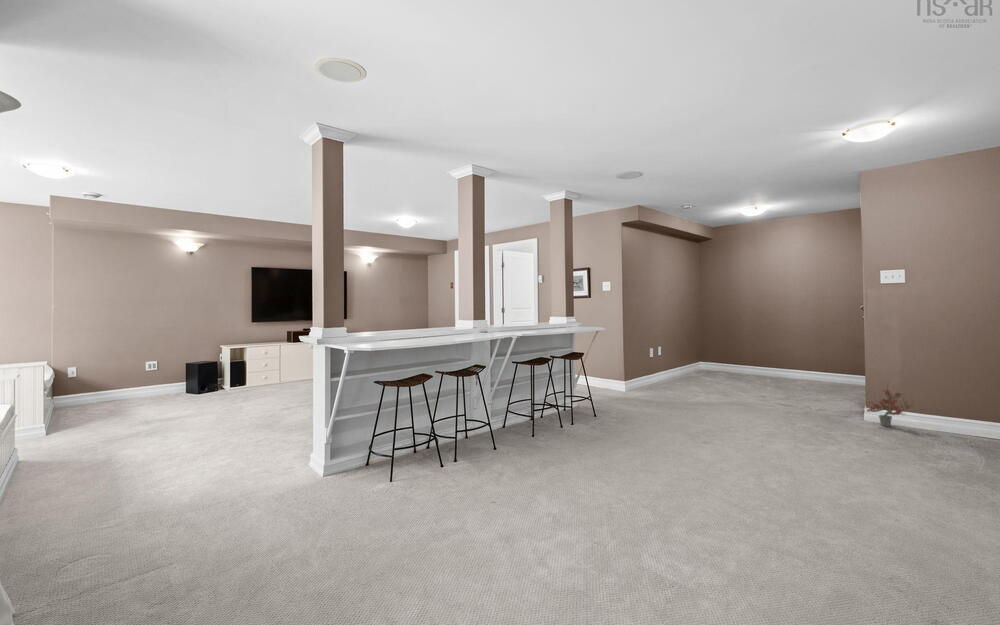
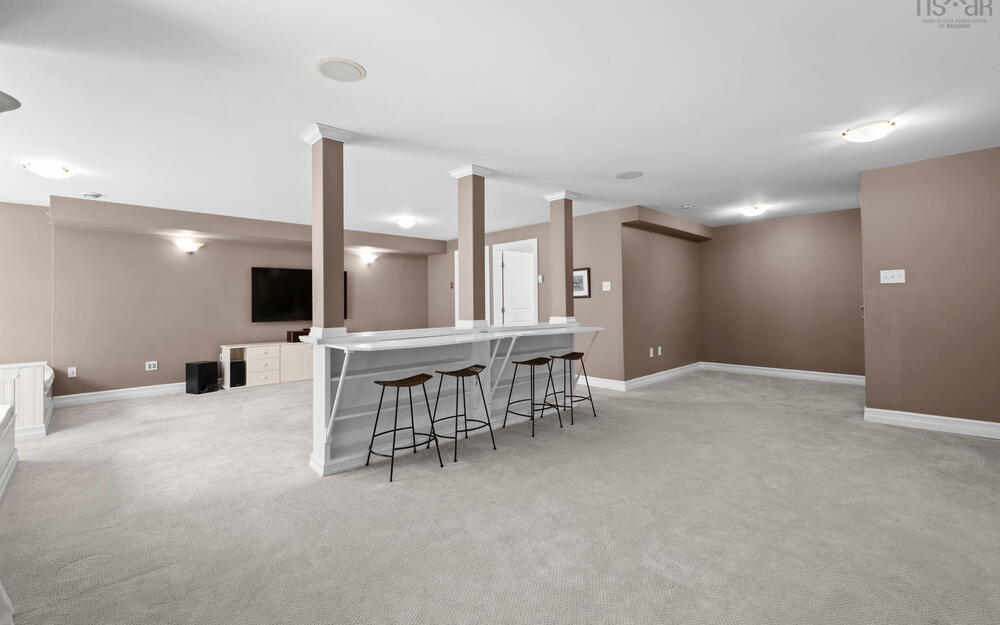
- potted plant [861,381,914,428]
